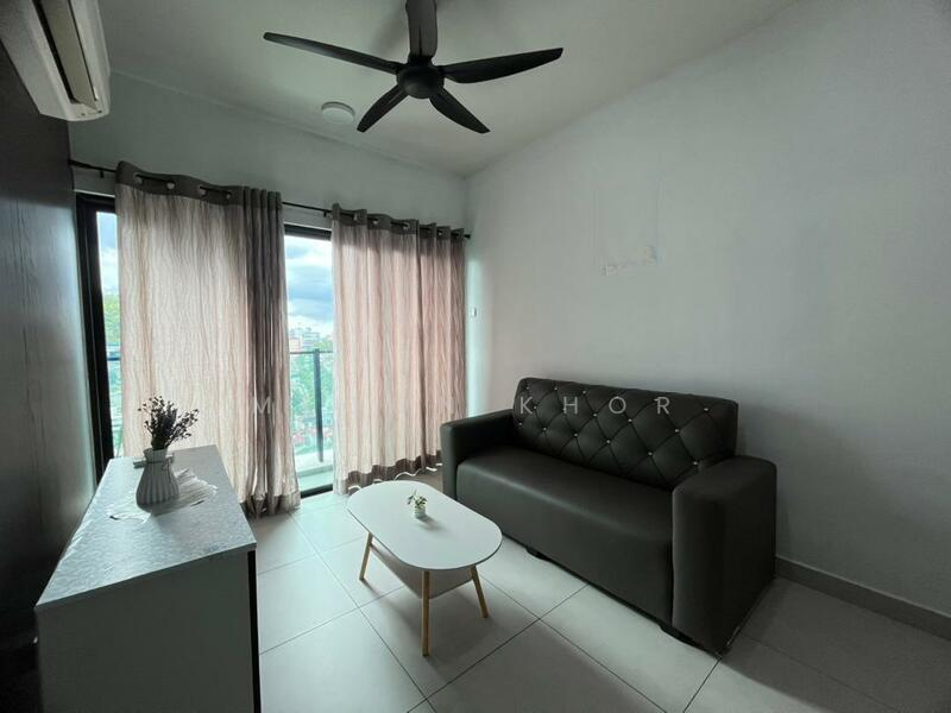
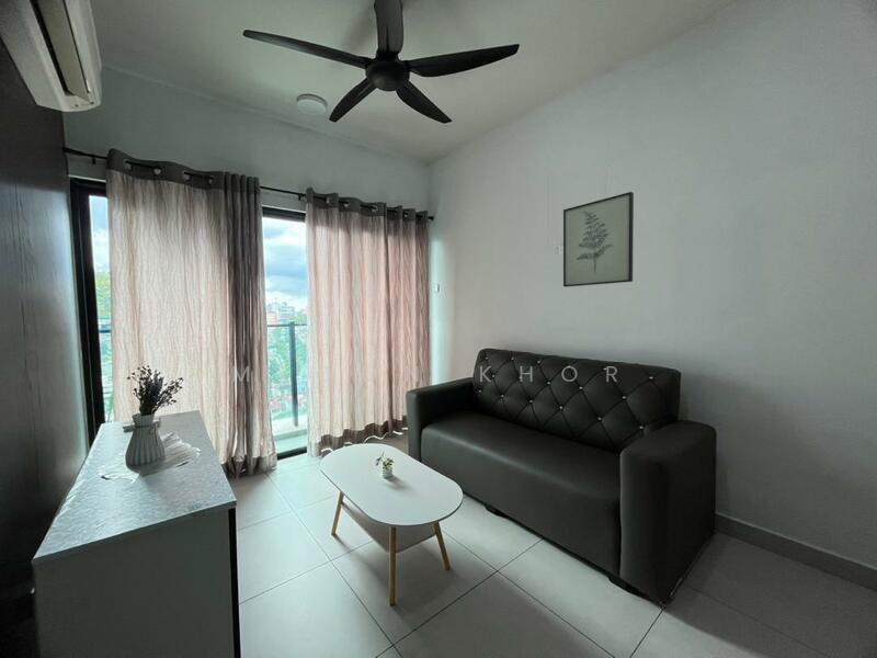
+ wall art [562,191,635,288]
